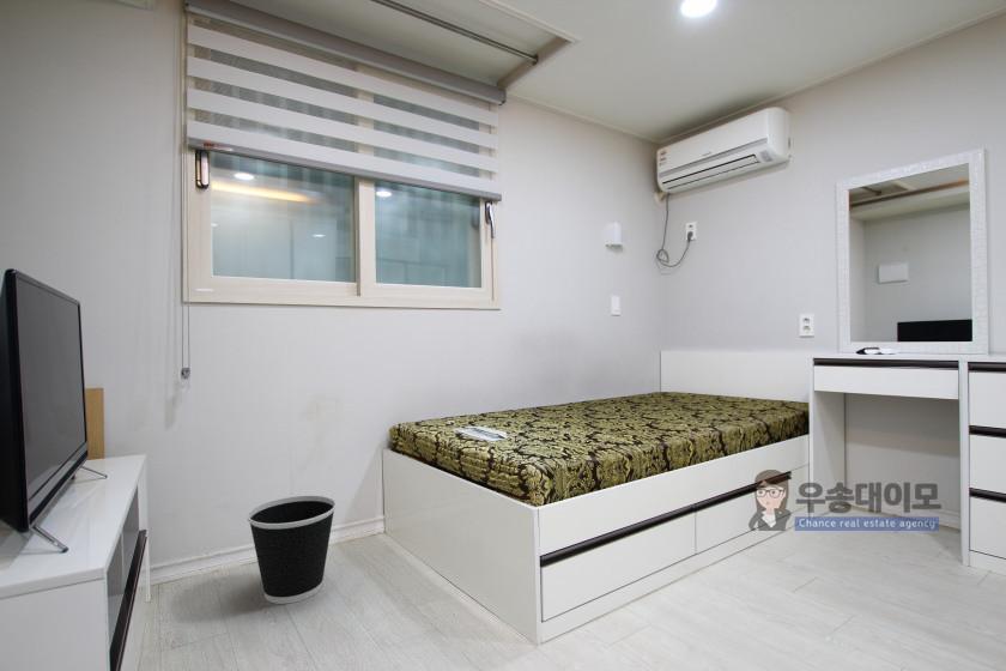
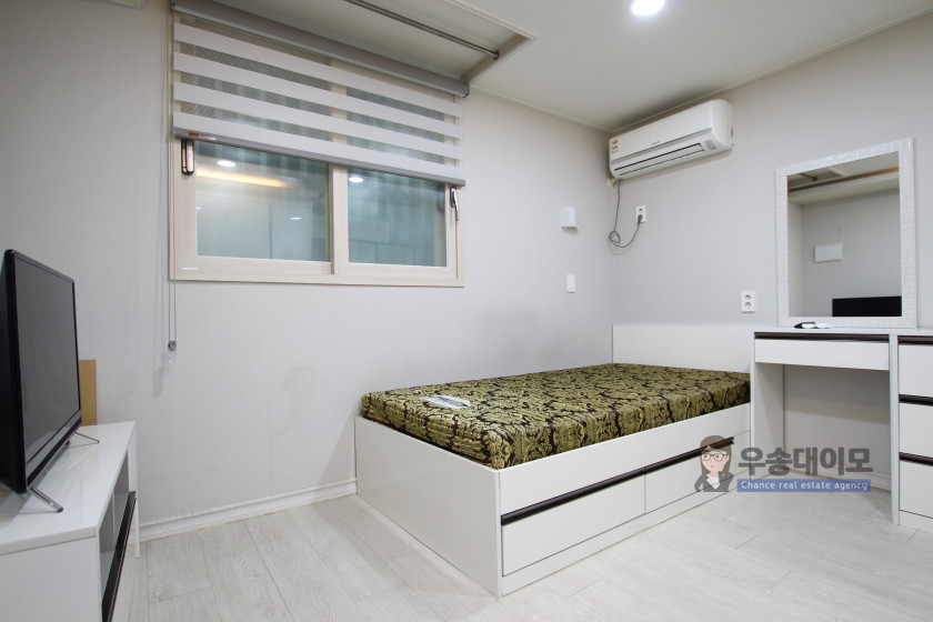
- wastebasket [246,495,338,605]
